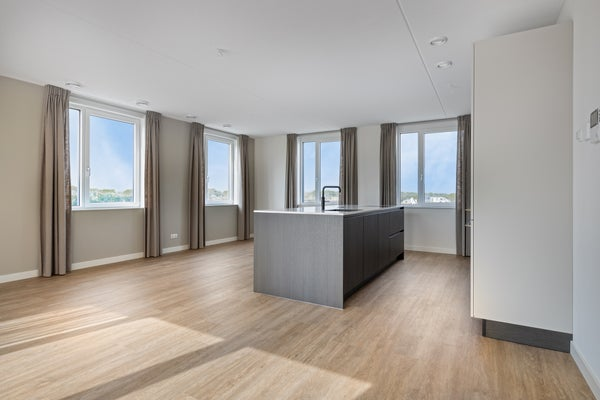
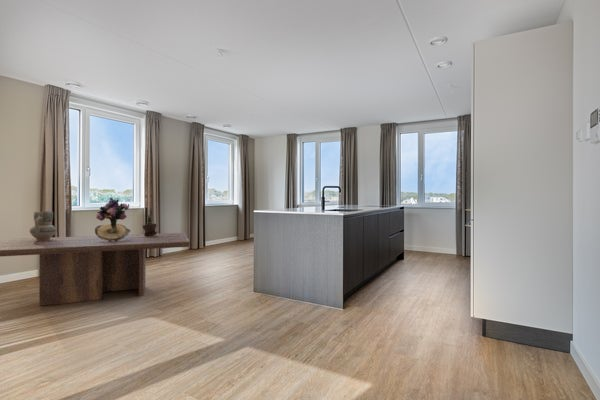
+ dining table [0,232,191,307]
+ ceramic jug [29,211,58,240]
+ potted plant [141,214,158,236]
+ bouquet [94,197,131,241]
